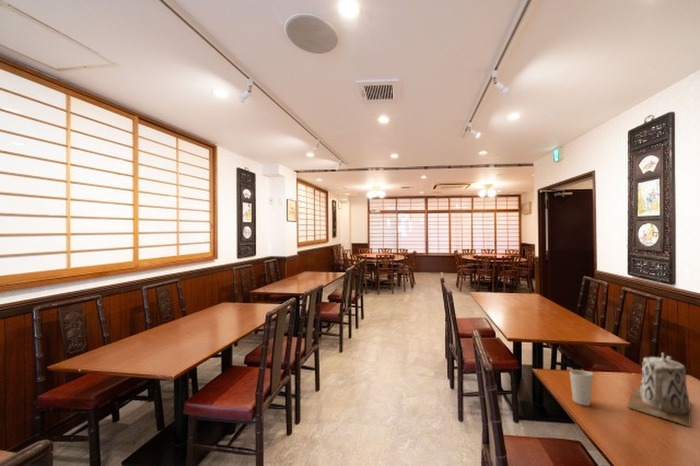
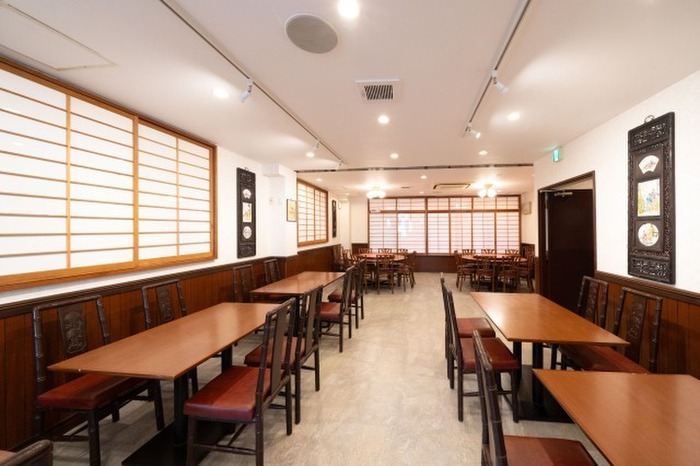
- cup [569,369,594,407]
- teapot [627,352,691,428]
